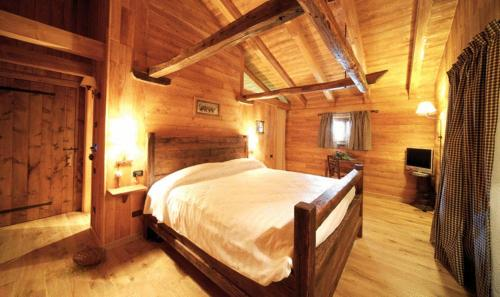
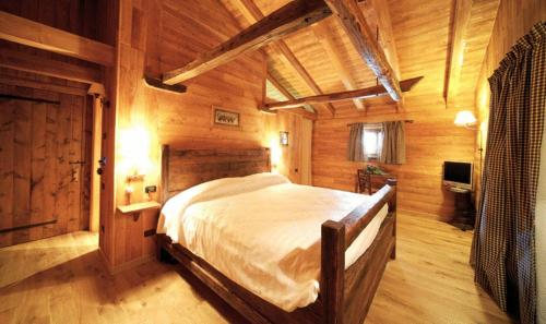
- basket [71,246,108,267]
